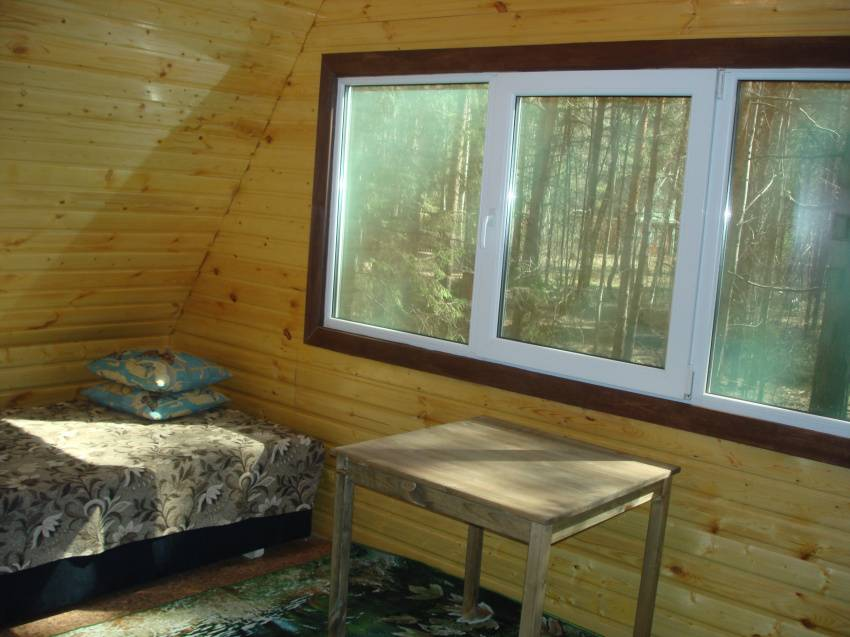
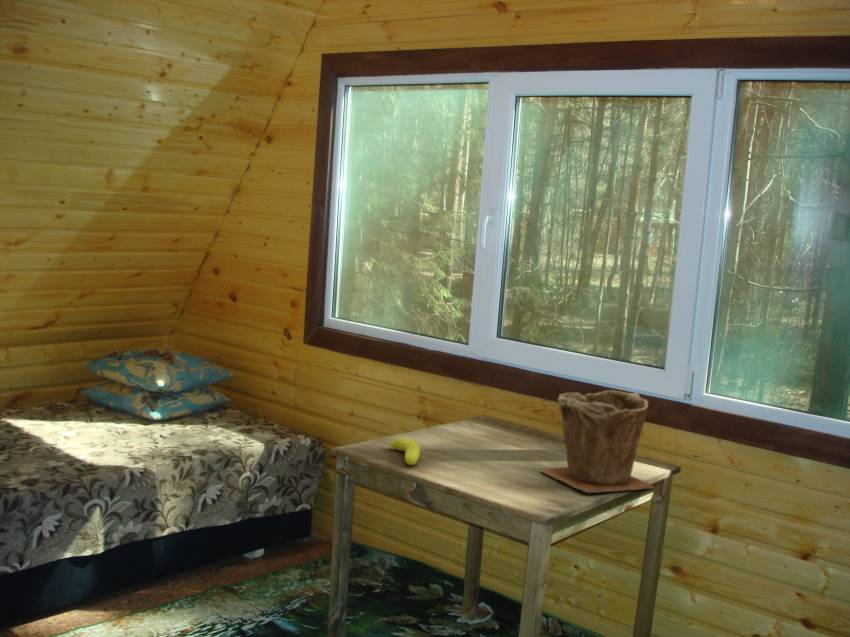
+ plant pot [540,389,655,495]
+ banana [389,436,421,466]
